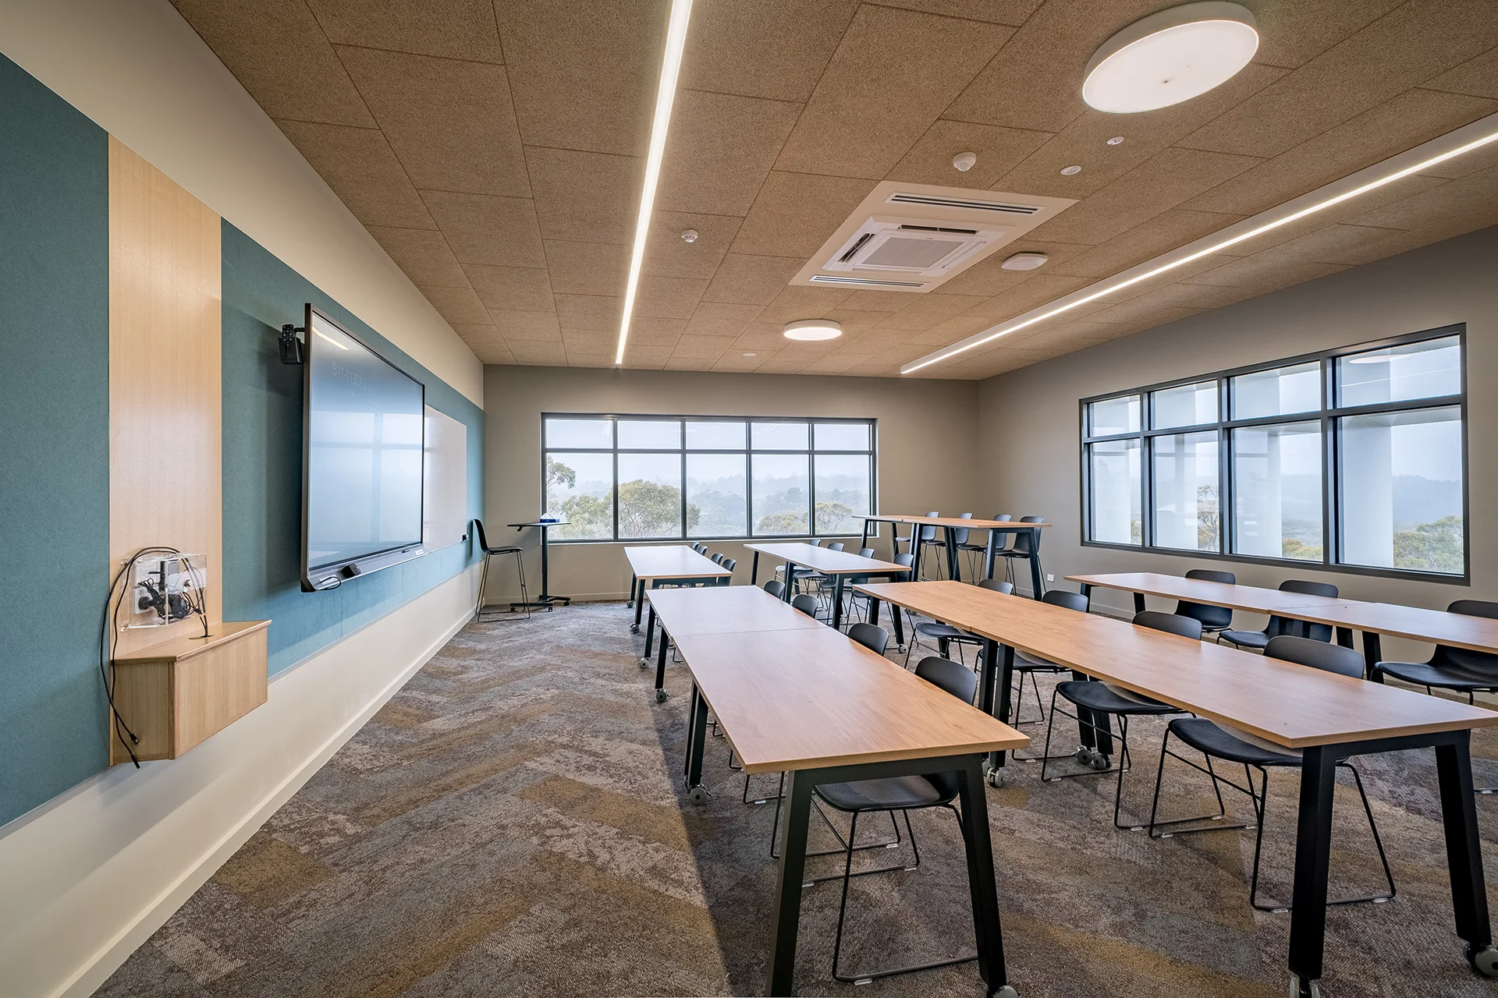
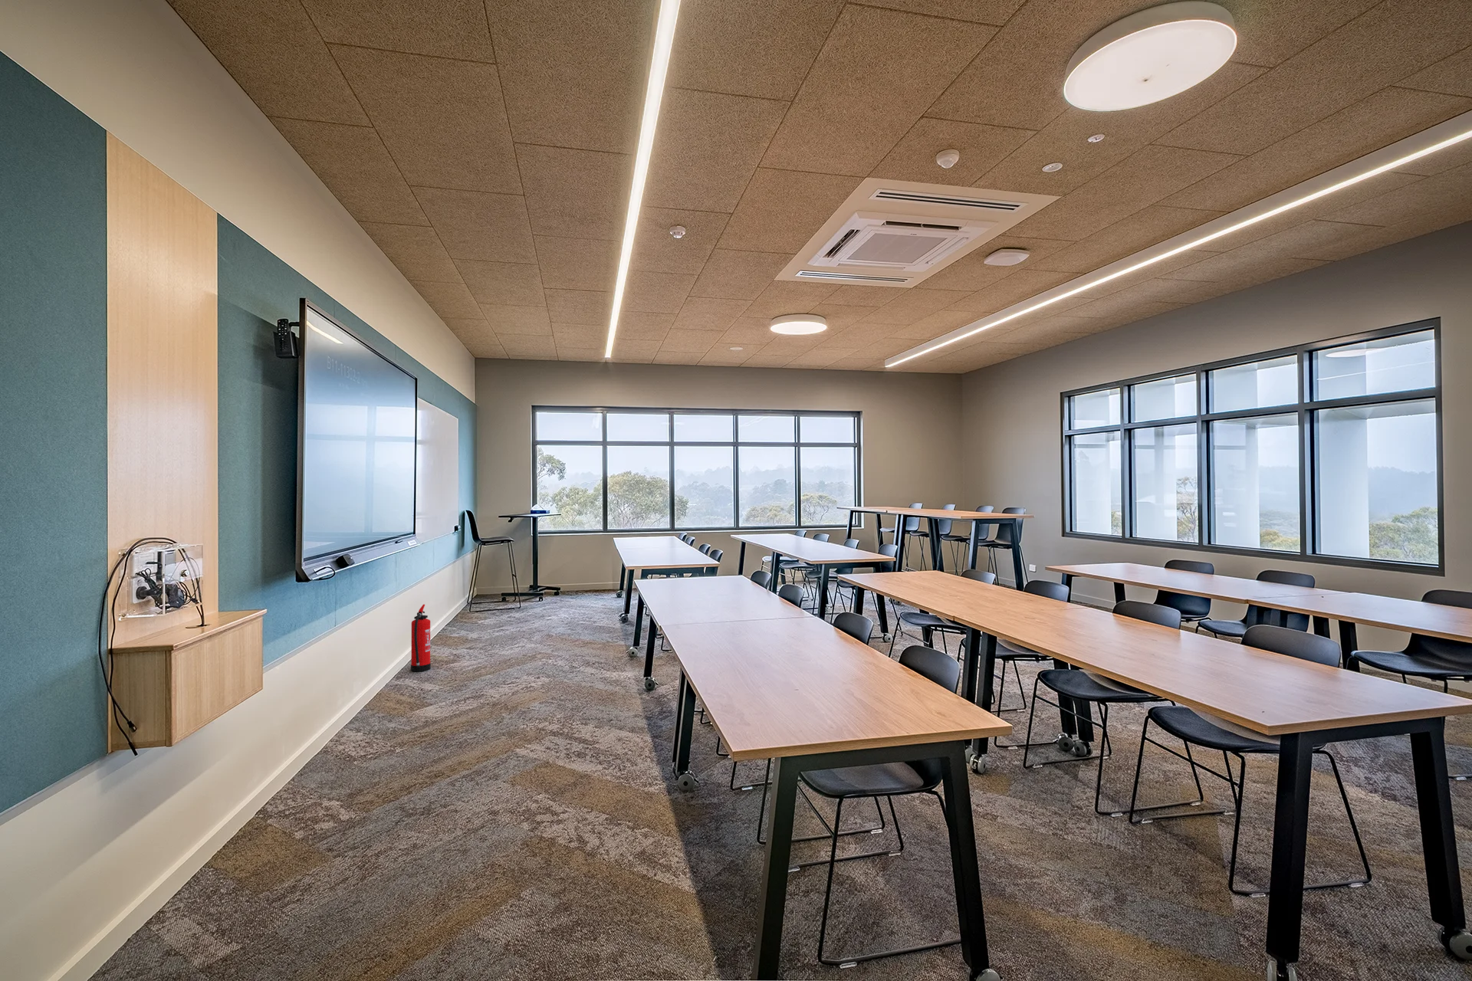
+ fire extinguisher [410,604,432,673]
